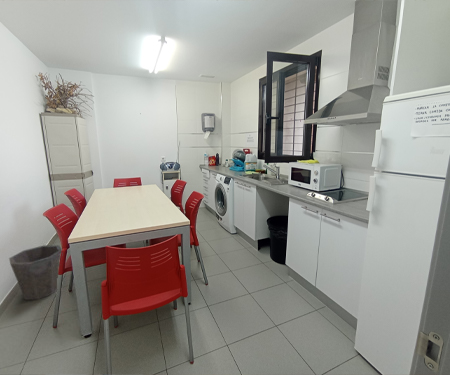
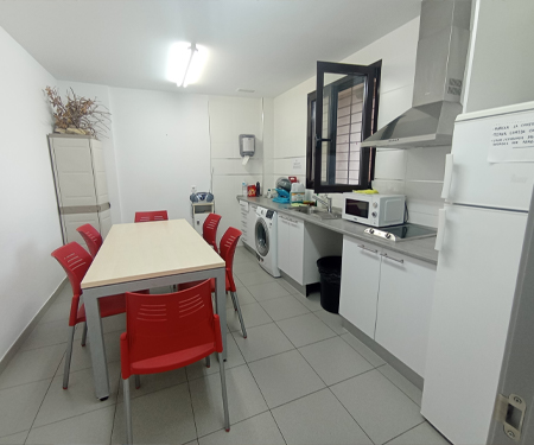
- waste bin [8,244,63,301]
